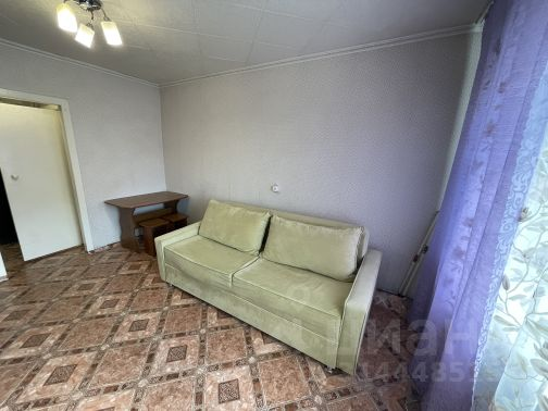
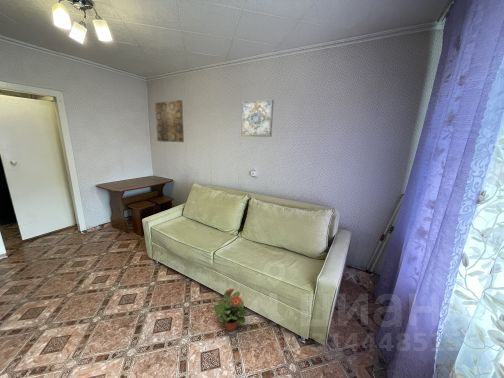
+ wall art [240,99,275,138]
+ wall art [154,99,185,143]
+ potted plant [213,288,248,332]
